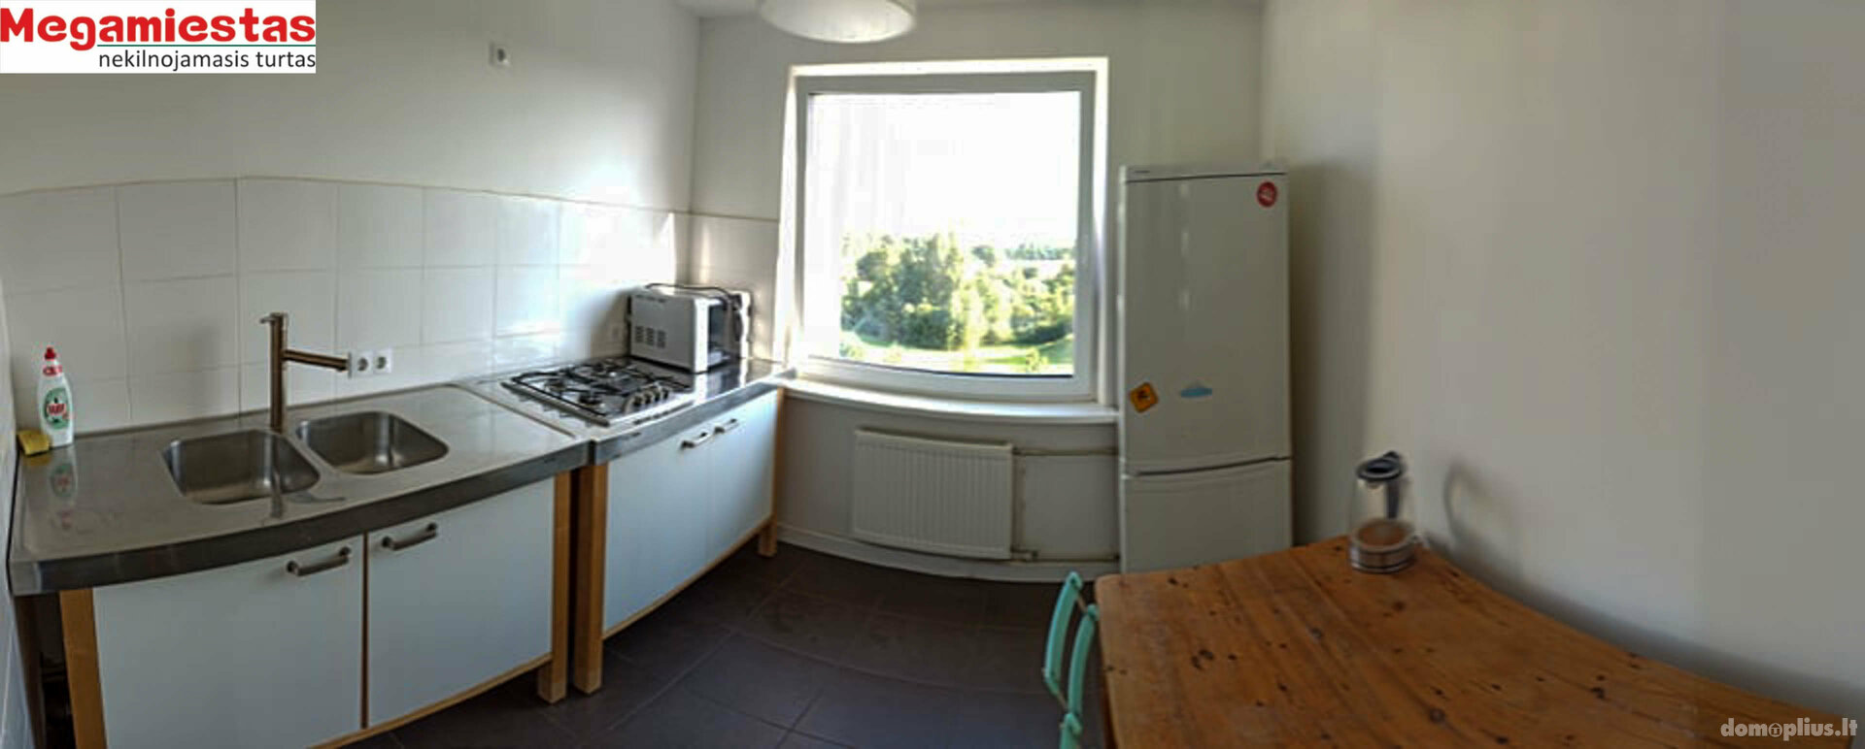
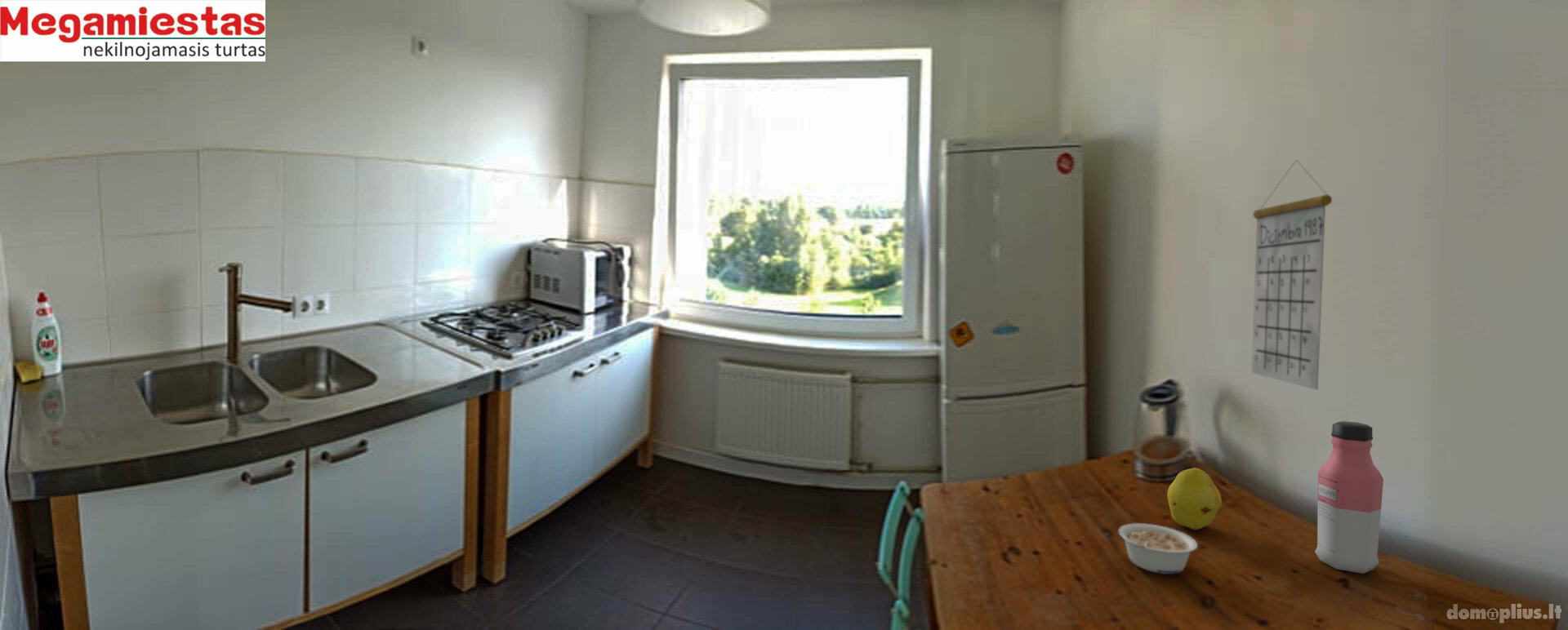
+ legume [1117,522,1198,575]
+ water bottle [1314,420,1384,575]
+ fruit [1166,465,1223,530]
+ calendar [1250,159,1333,391]
